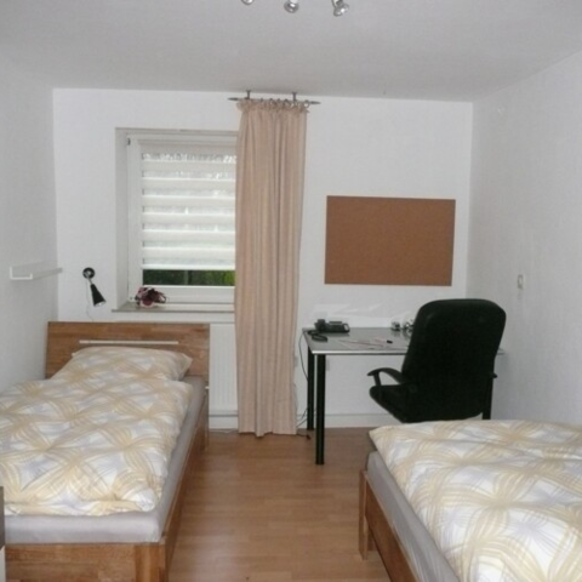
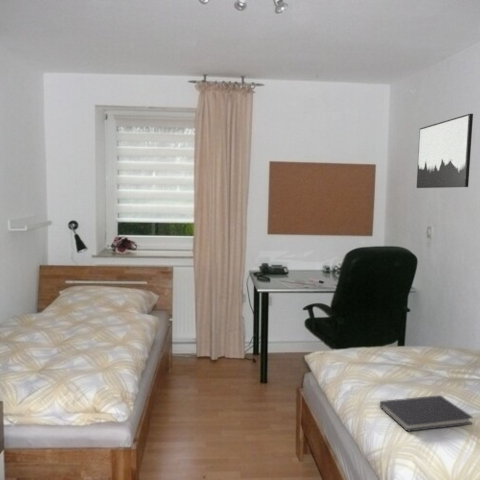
+ diary [379,394,474,433]
+ wall art [416,113,474,189]
